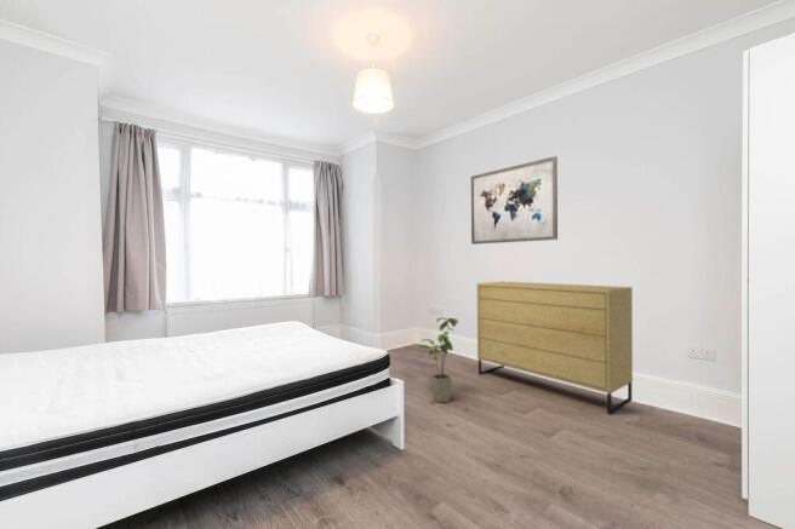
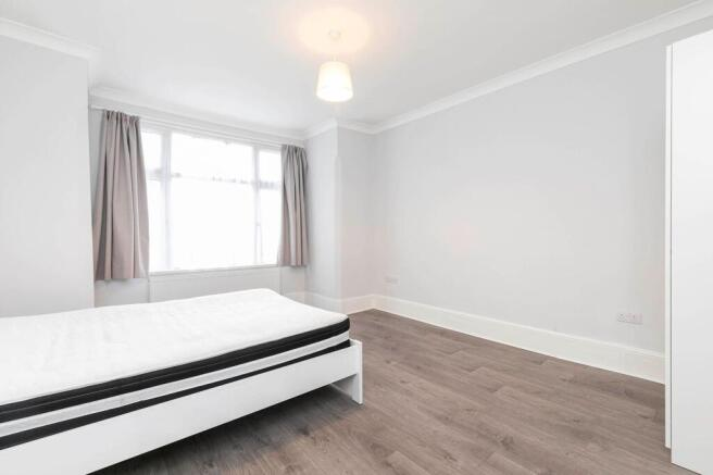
- dresser [475,281,634,415]
- house plant [417,316,459,404]
- wall art [470,155,559,246]
